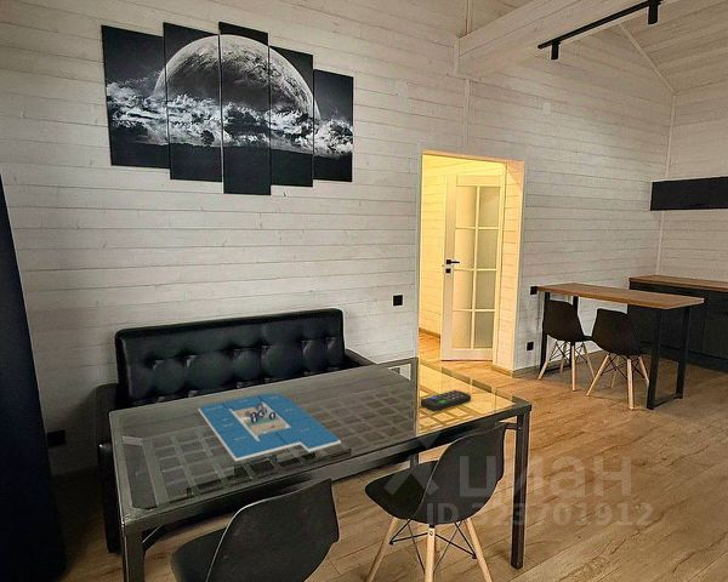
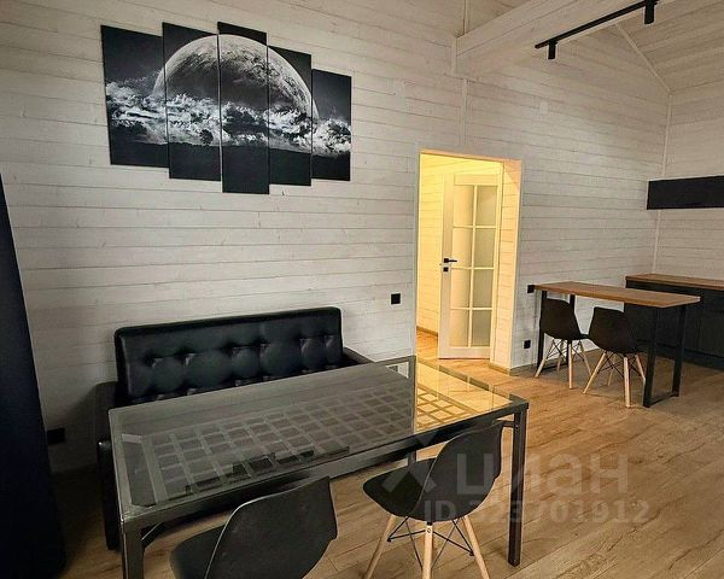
- board game [197,393,342,462]
- remote control [420,389,472,412]
